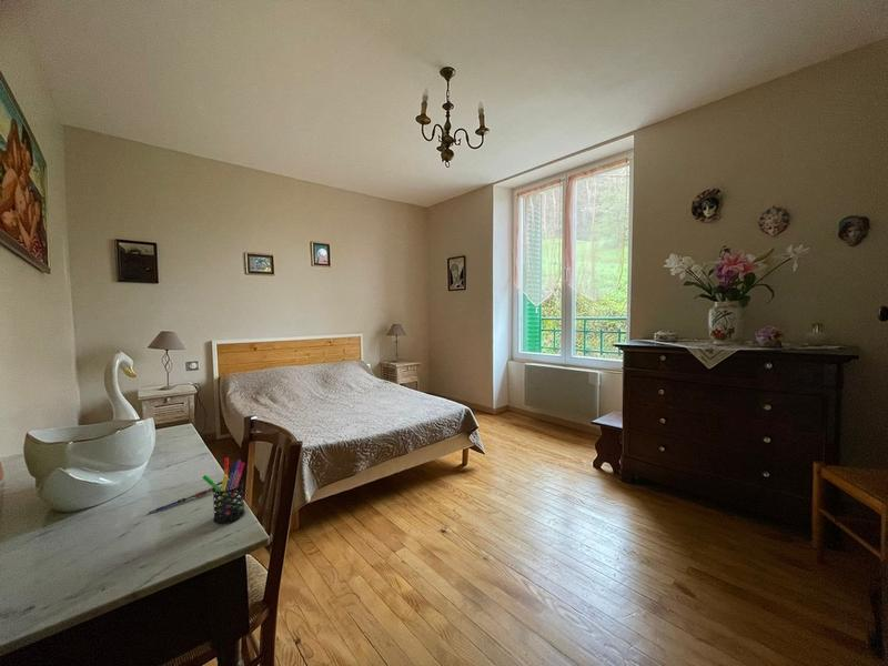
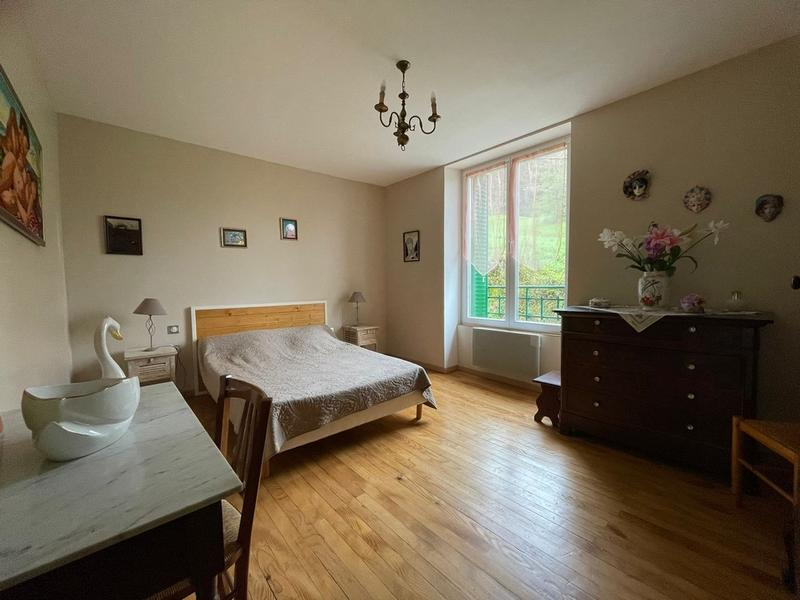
- pen holder [202,456,246,525]
- pen [148,487,213,515]
